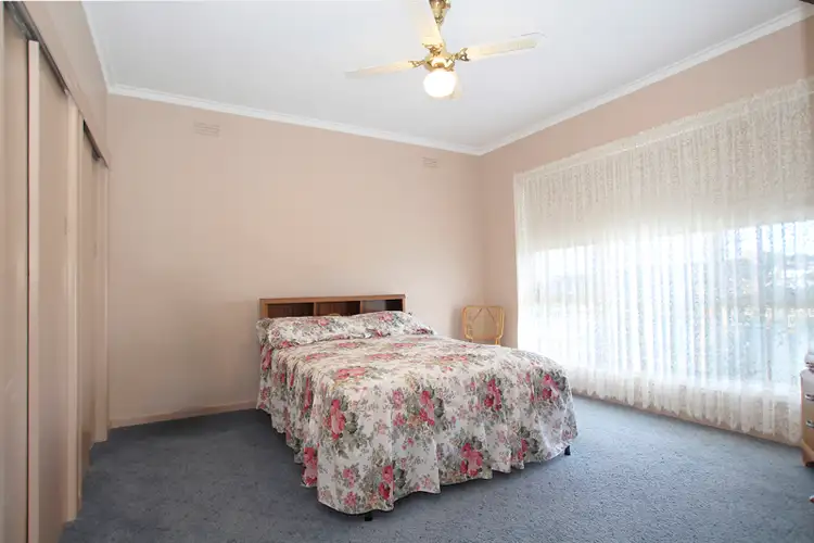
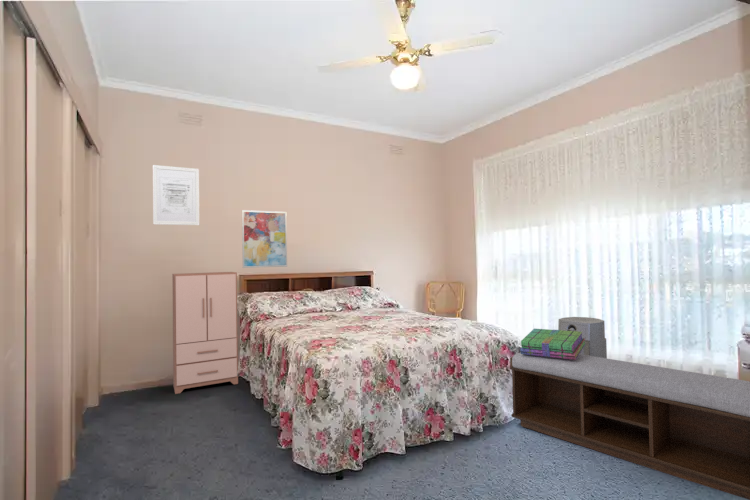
+ bench [509,352,750,500]
+ wall art [152,164,200,226]
+ wall art [241,209,288,269]
+ cabinet [171,271,239,395]
+ stack of books [519,328,586,360]
+ air purifier [557,316,608,359]
